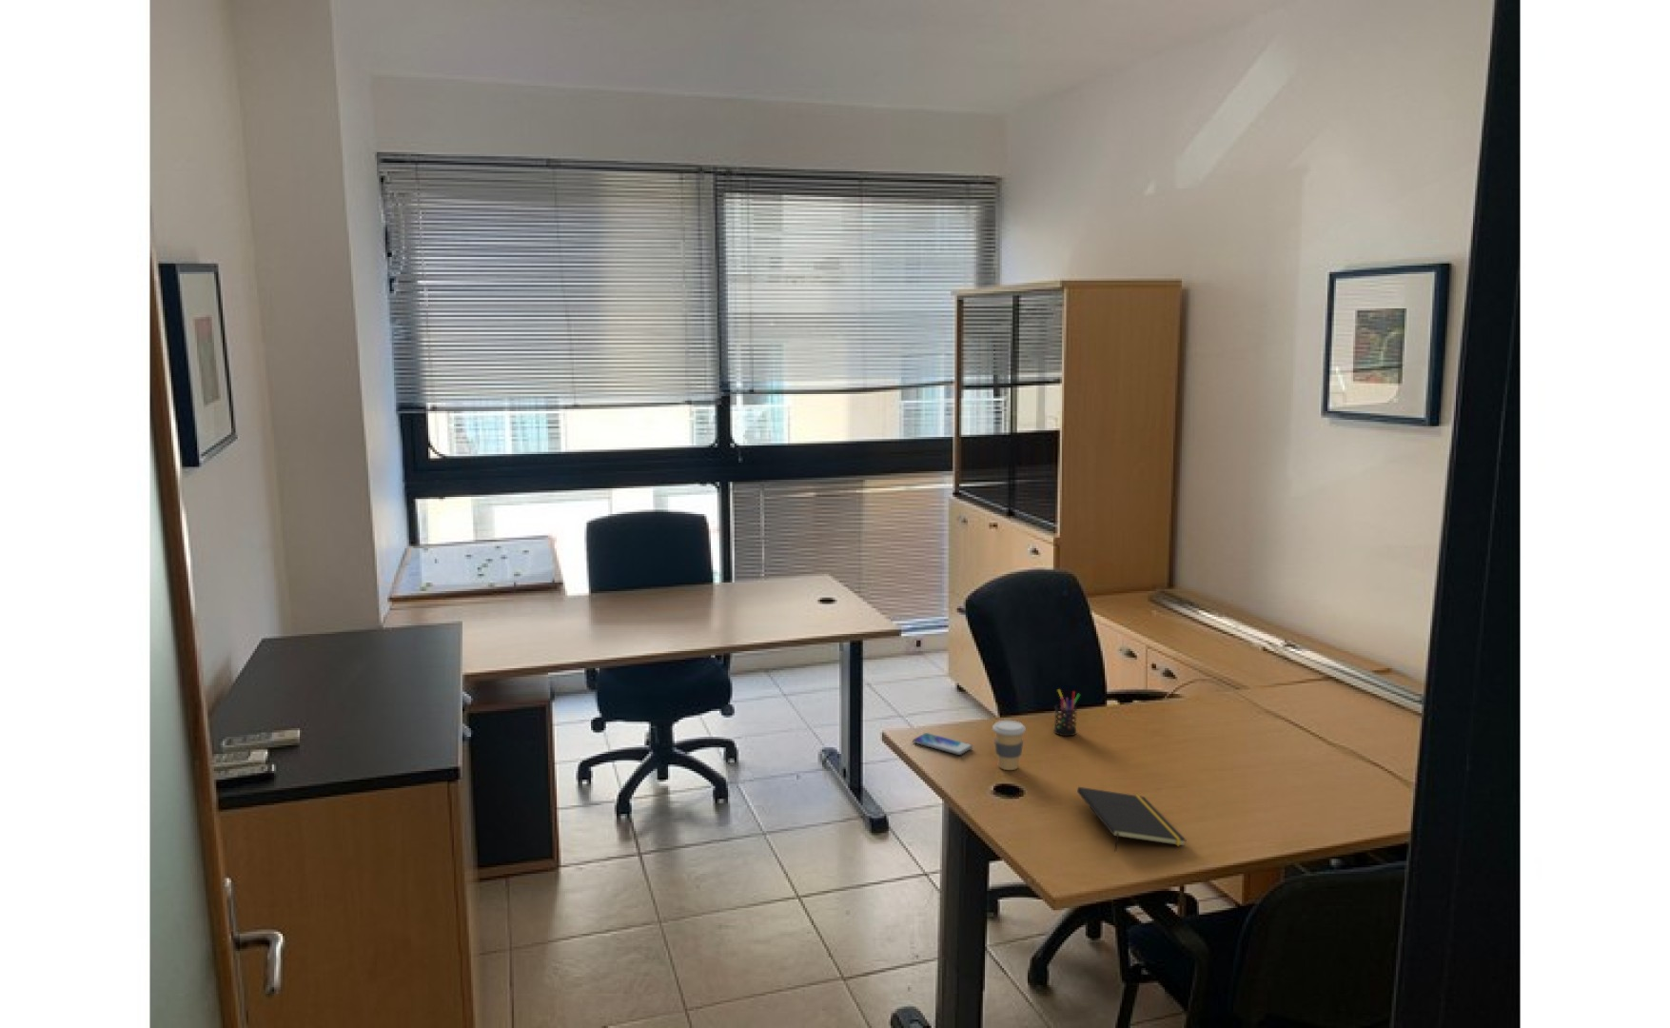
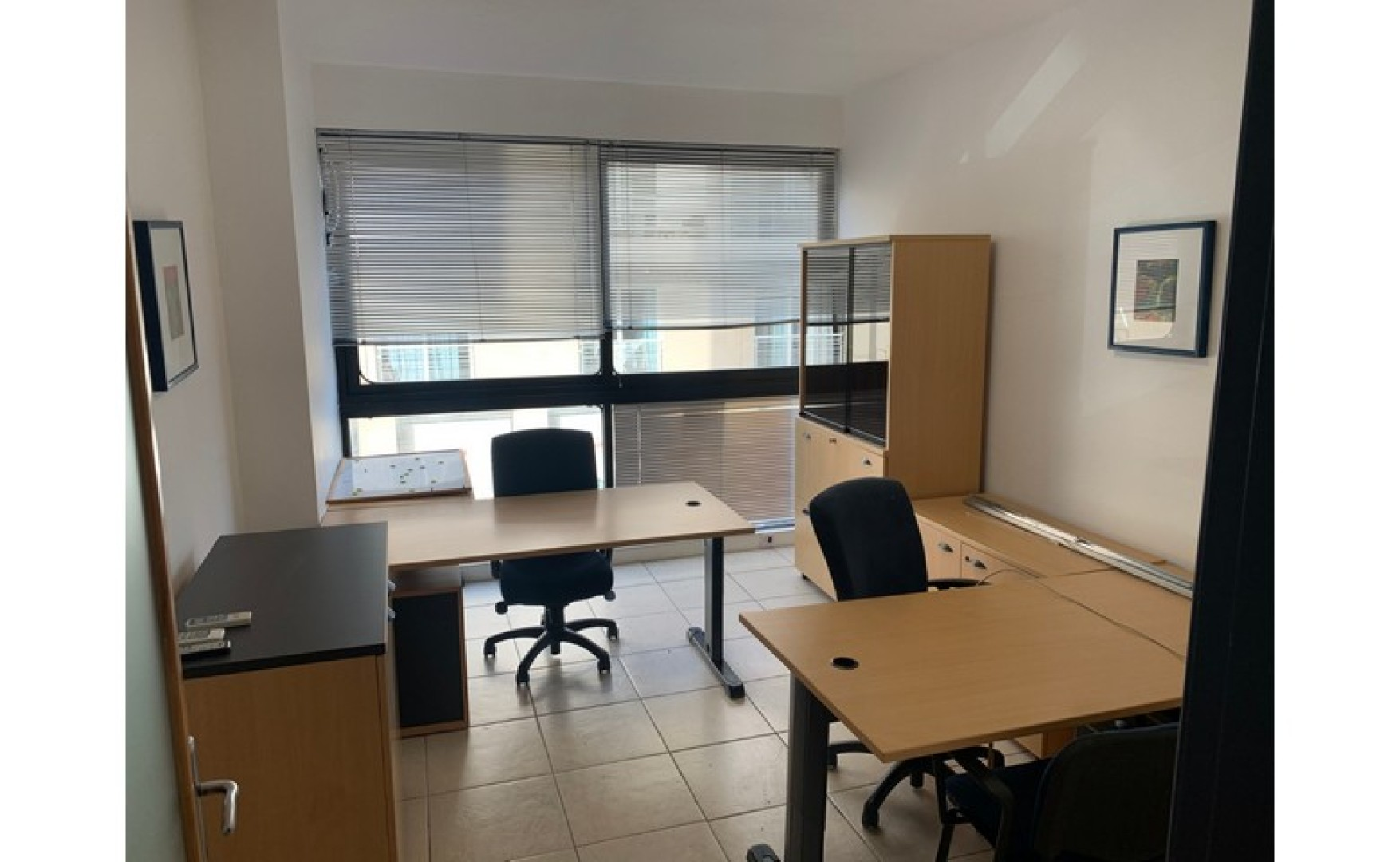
- notepad [1076,786,1187,853]
- pen holder [1053,688,1081,737]
- smartphone [911,732,973,756]
- coffee cup [991,719,1027,772]
